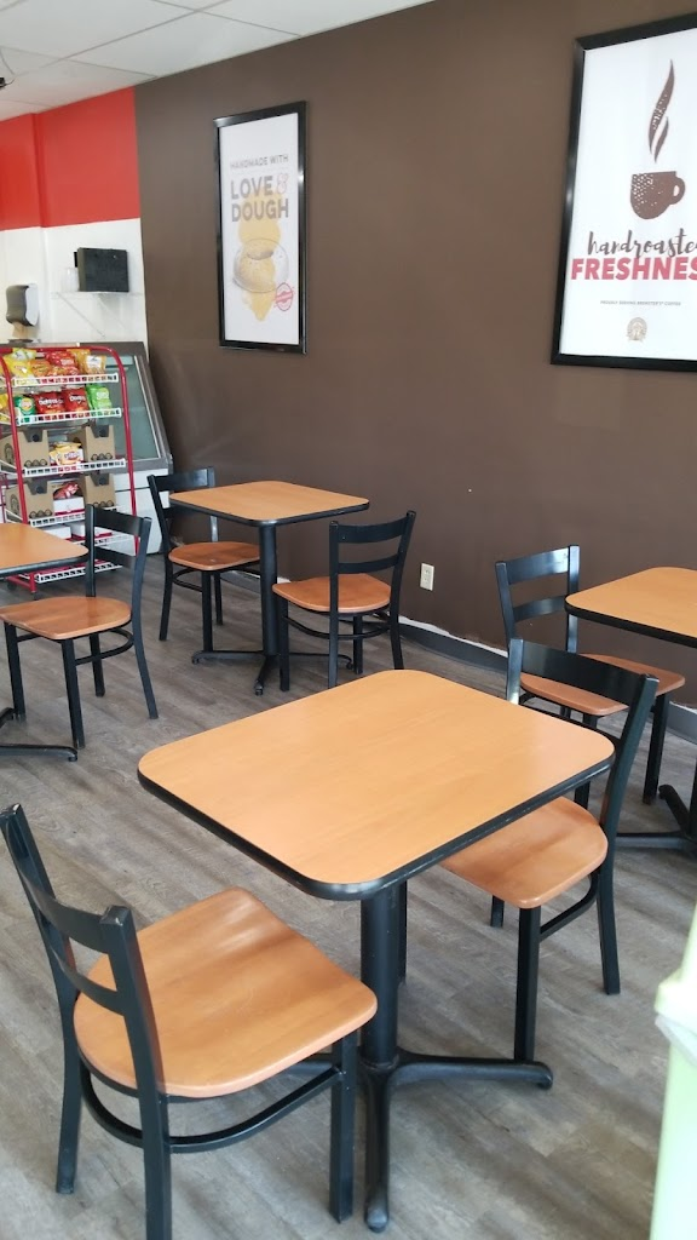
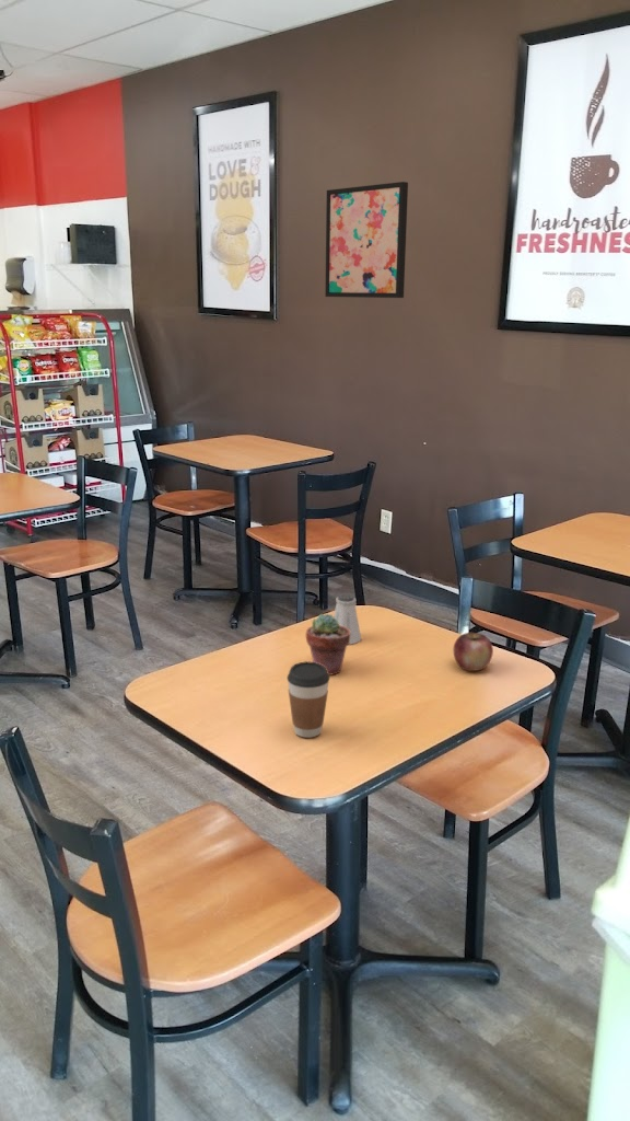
+ apple [452,631,494,672]
+ coffee cup [285,661,330,739]
+ potted succulent [305,612,350,677]
+ saltshaker [332,592,362,646]
+ wall art [324,181,409,299]
